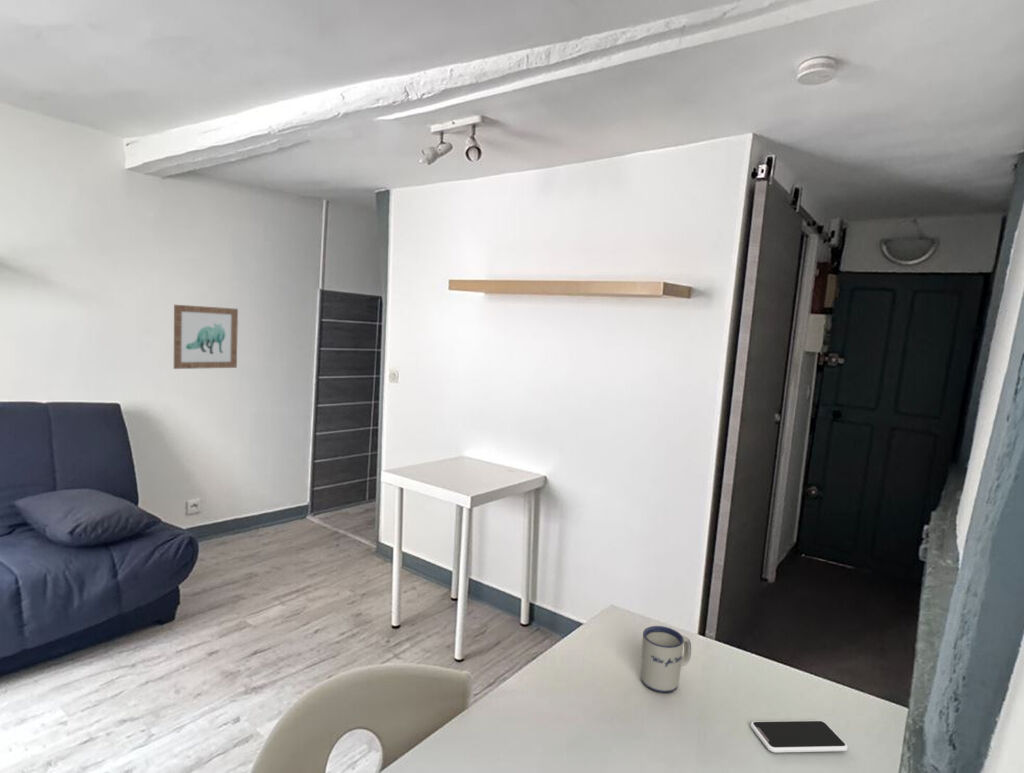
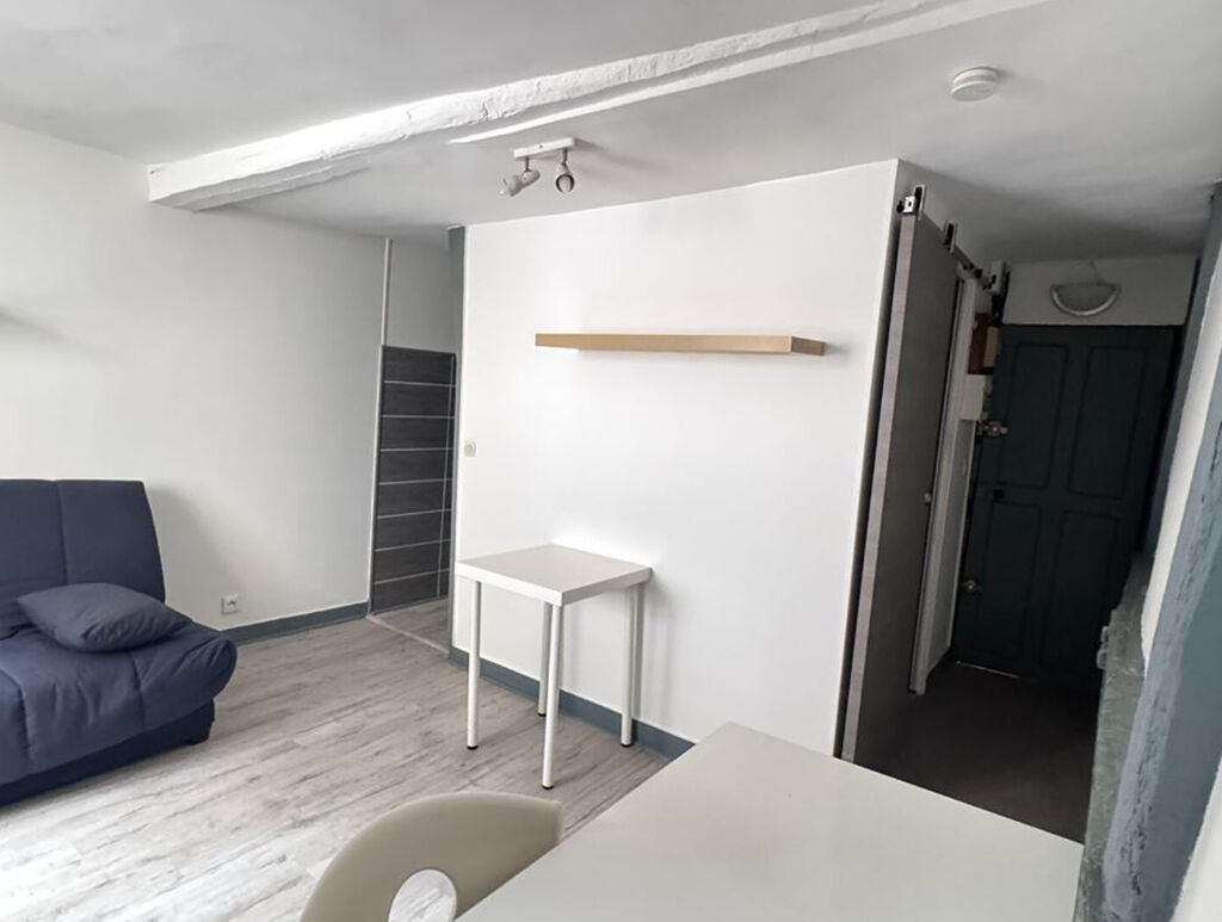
- wall art [173,304,239,370]
- mug [640,625,692,694]
- smartphone [750,719,849,754]
